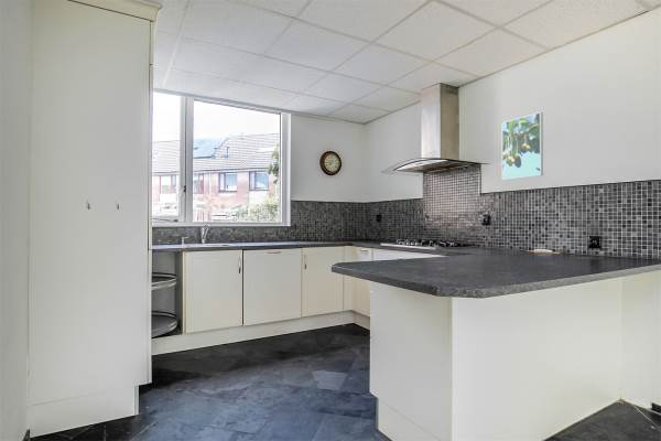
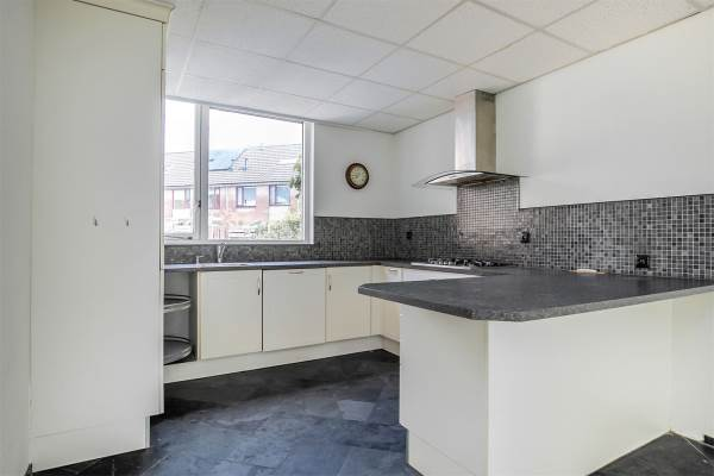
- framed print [501,111,544,181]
